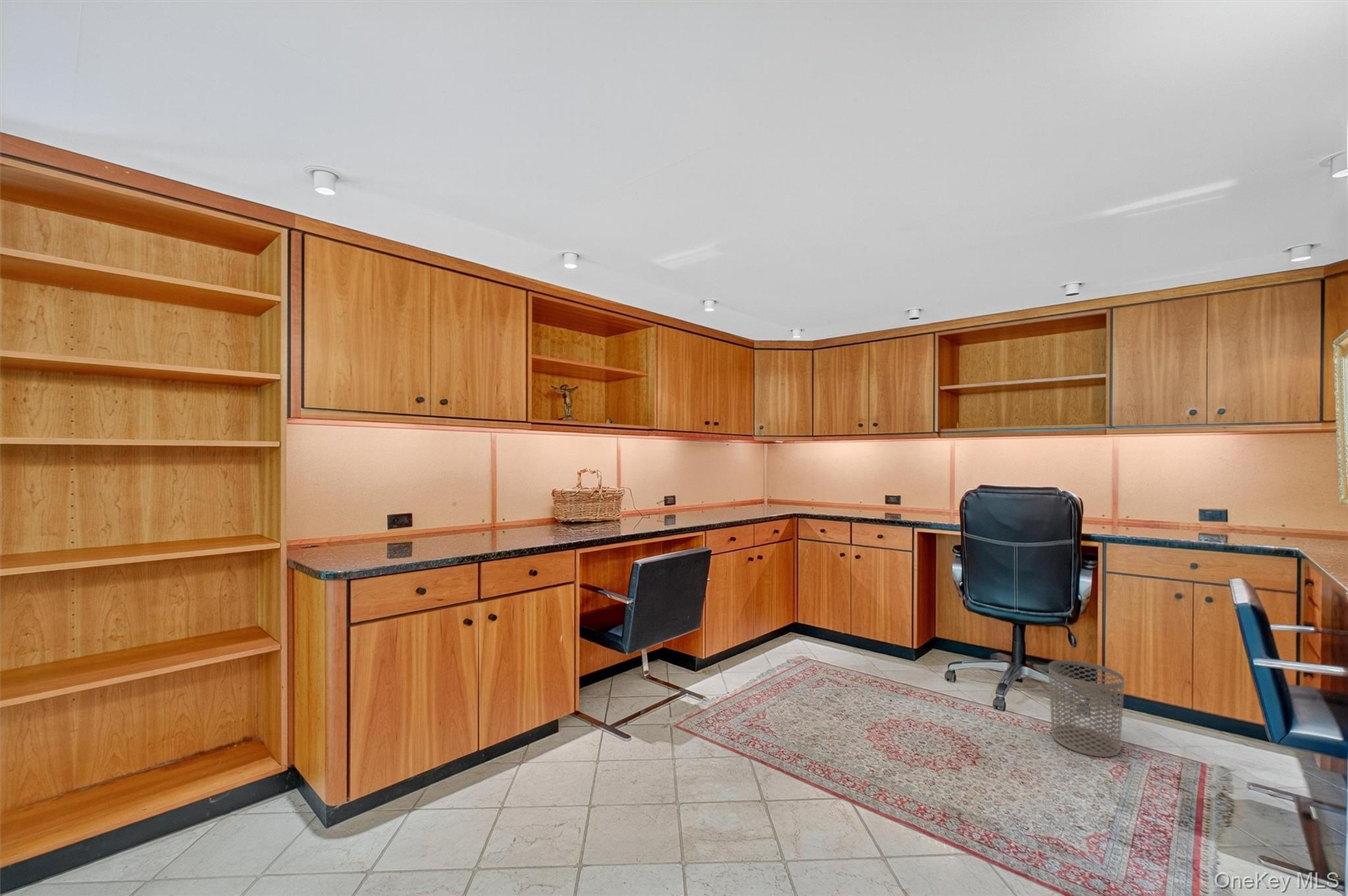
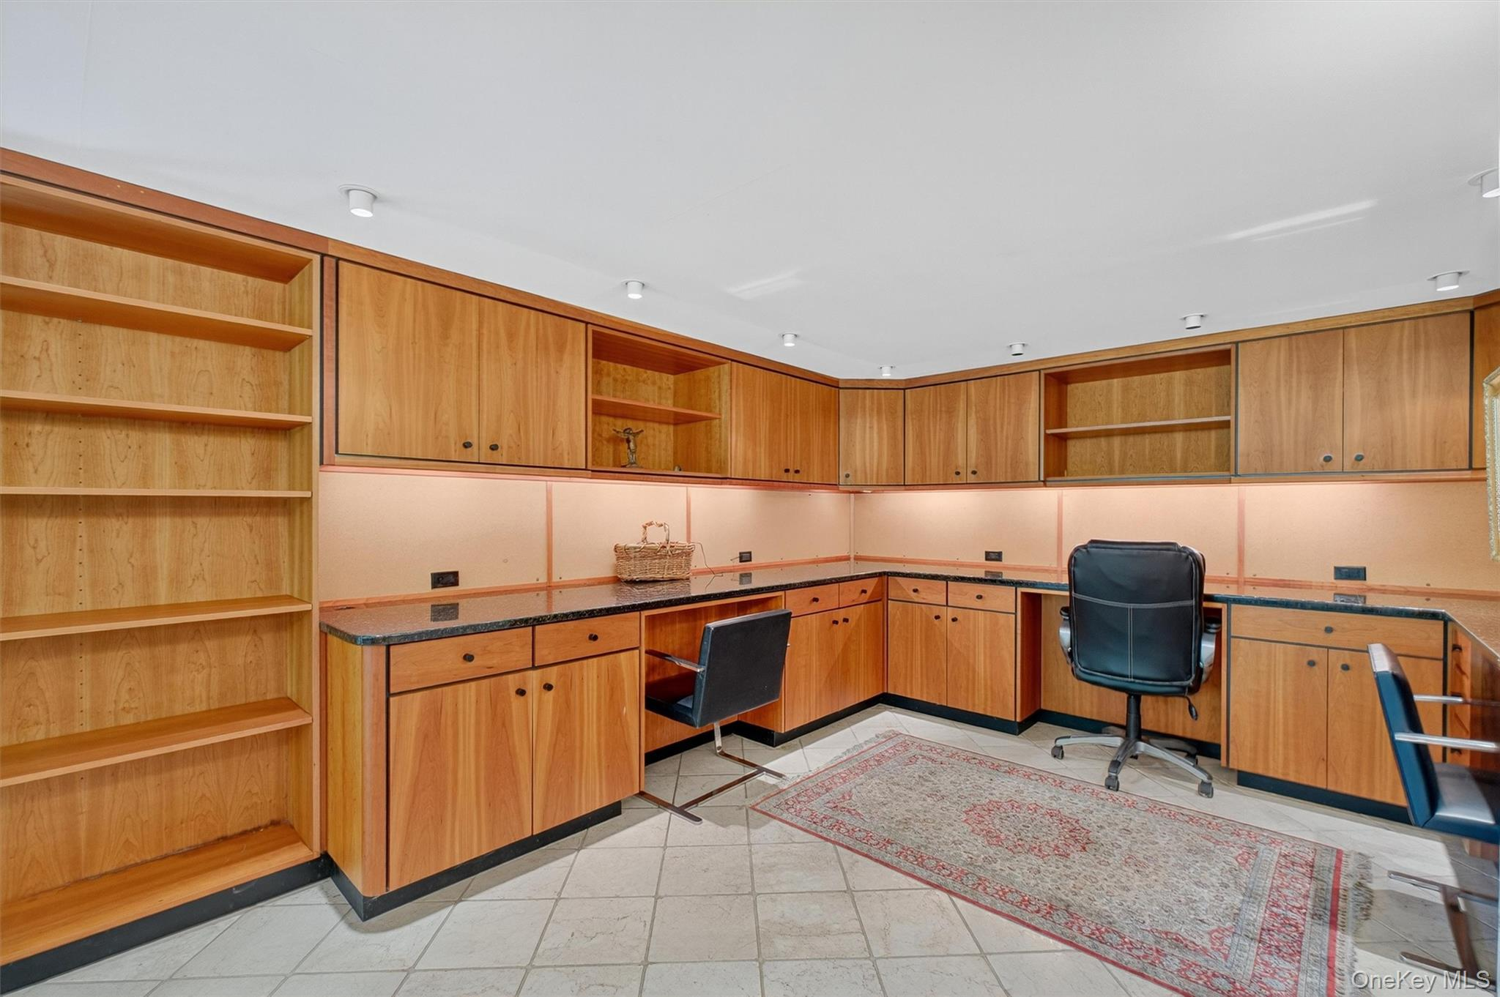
- waste bin [1048,659,1125,758]
